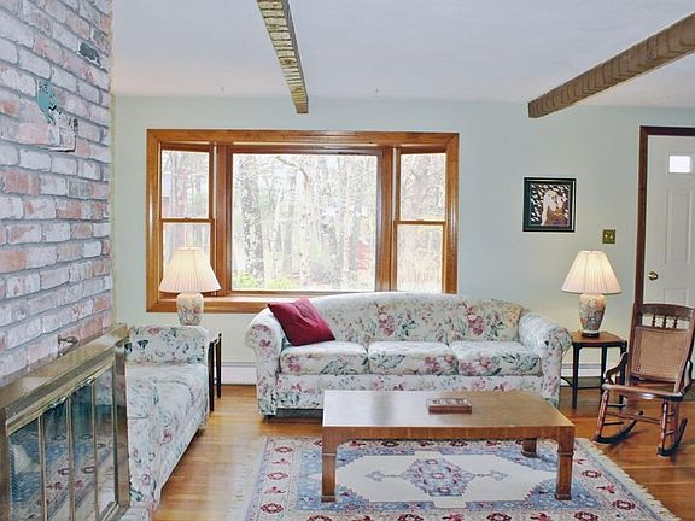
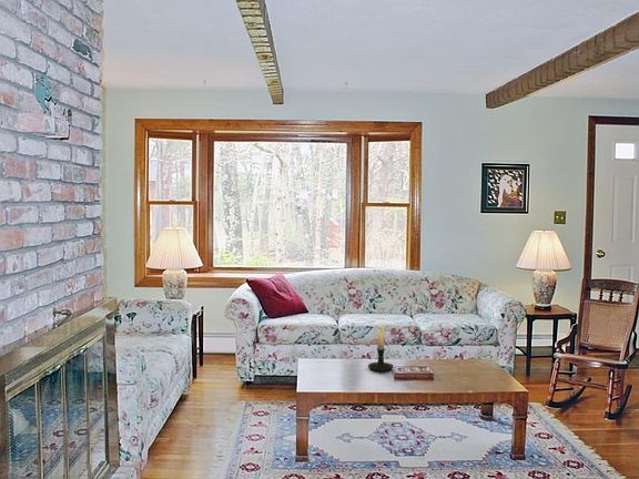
+ candle holder [367,323,395,374]
